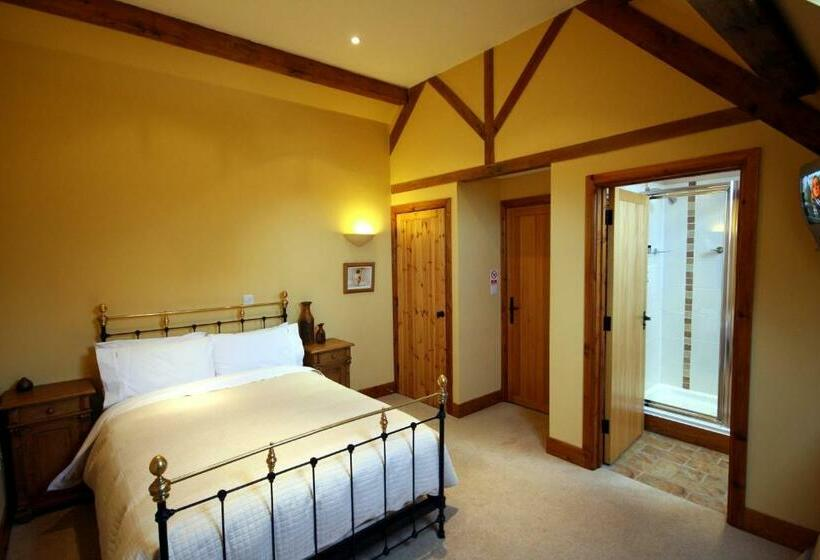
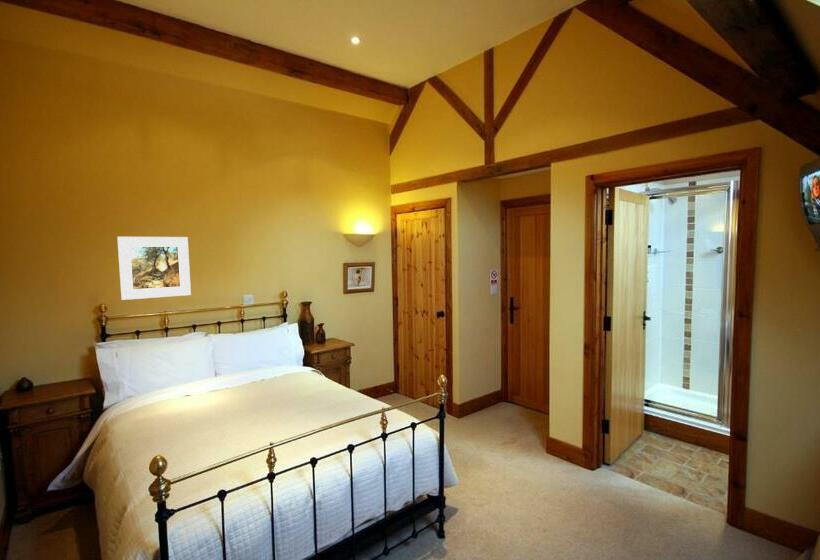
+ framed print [116,236,192,301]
